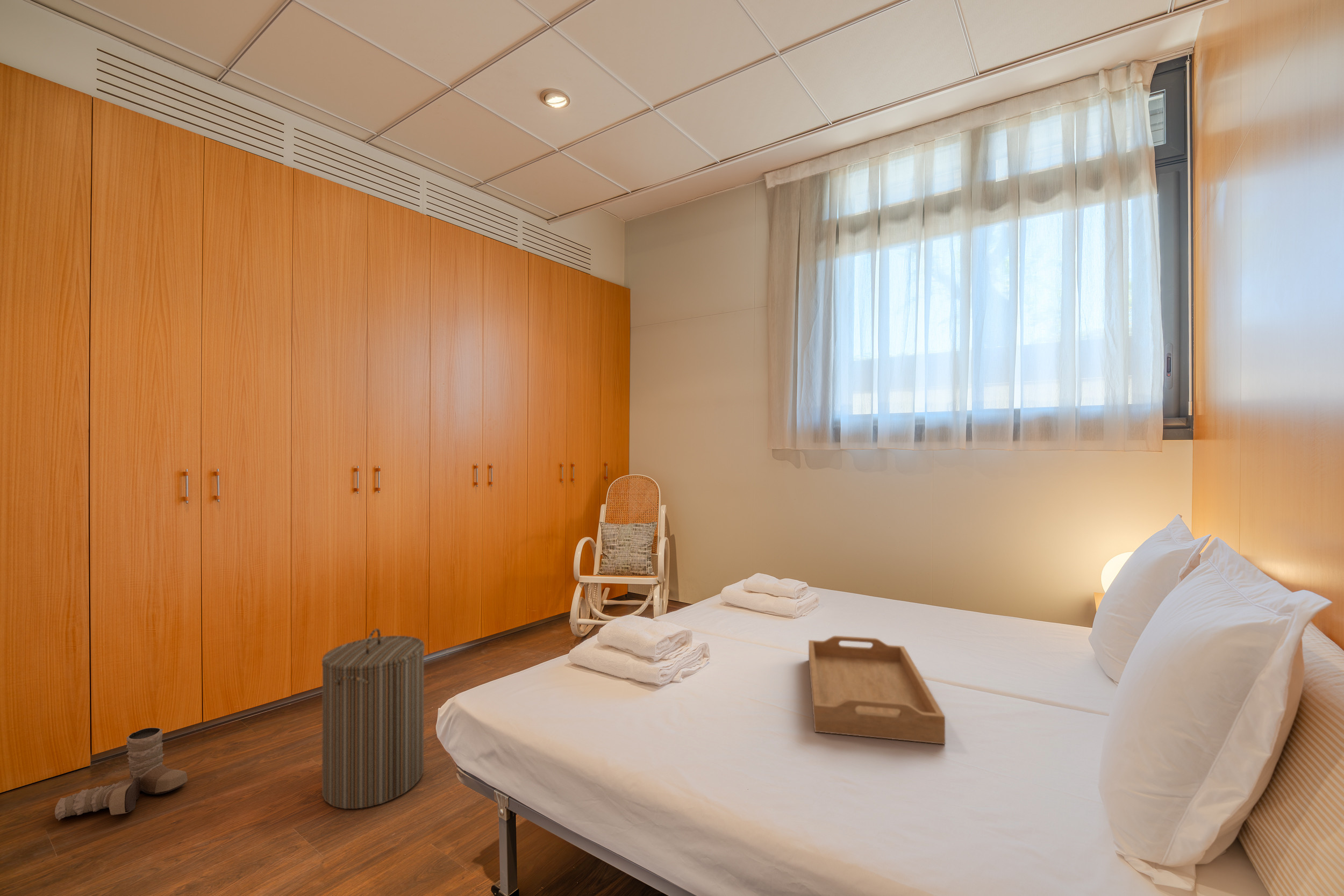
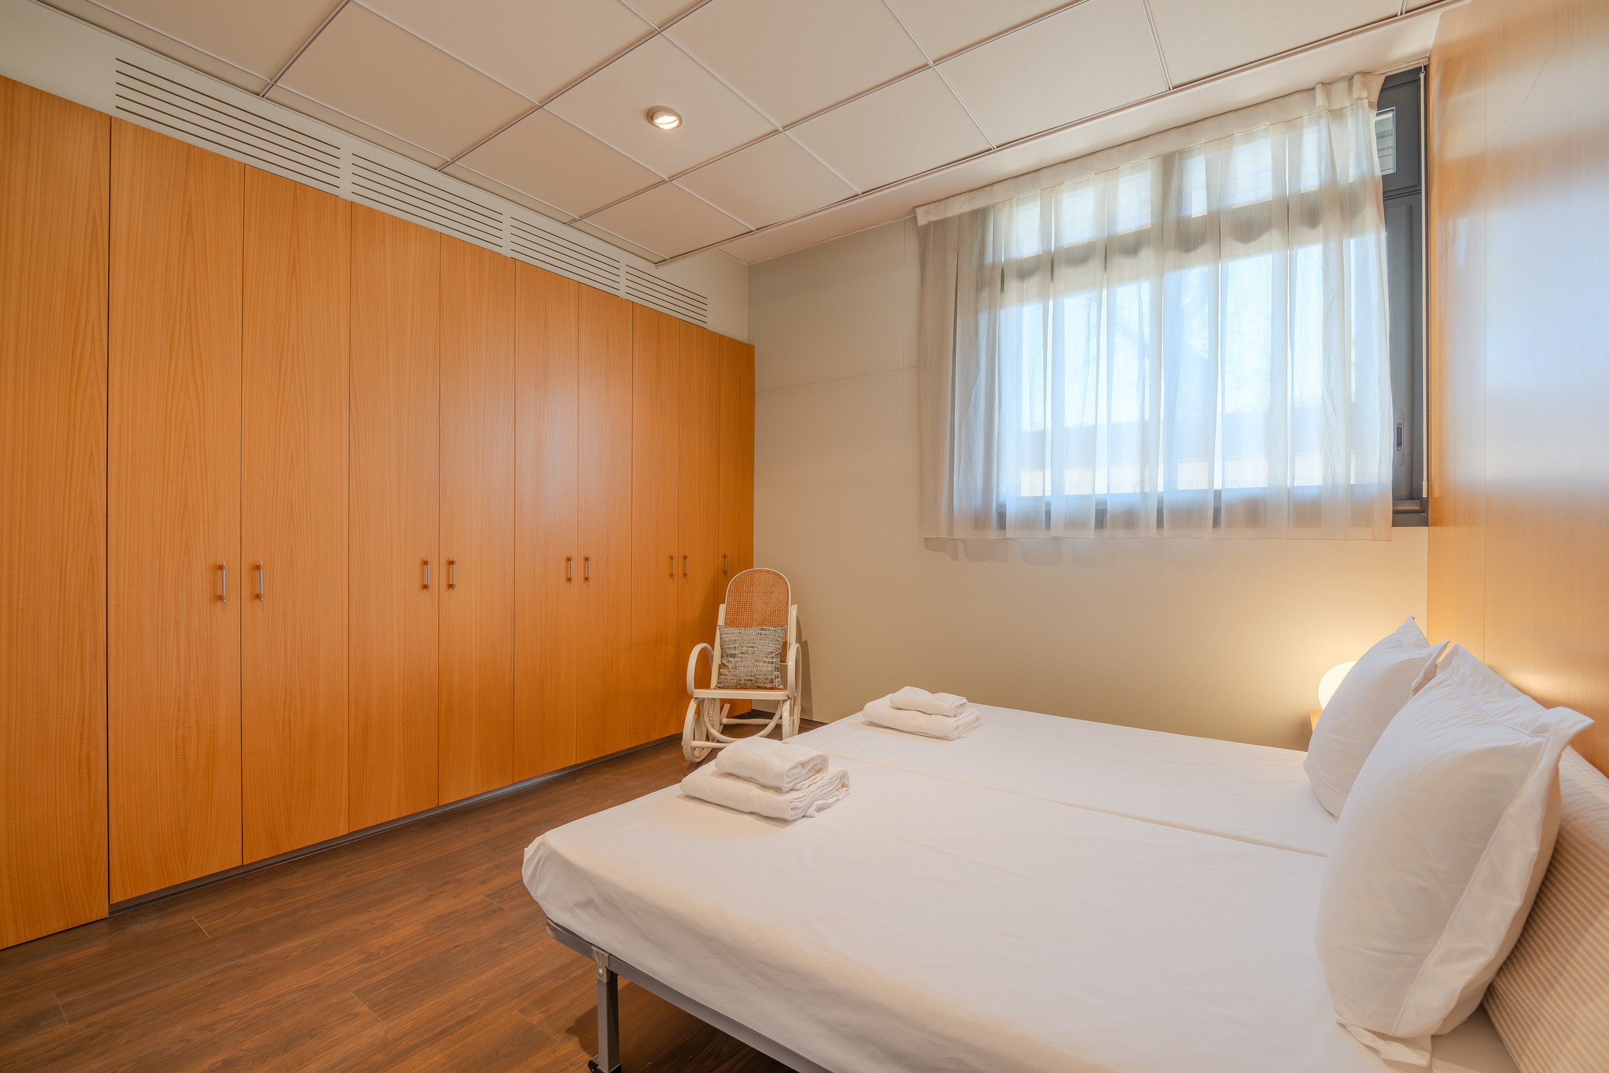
- boots [54,727,188,821]
- laundry hamper [321,628,425,809]
- serving tray [808,635,946,745]
